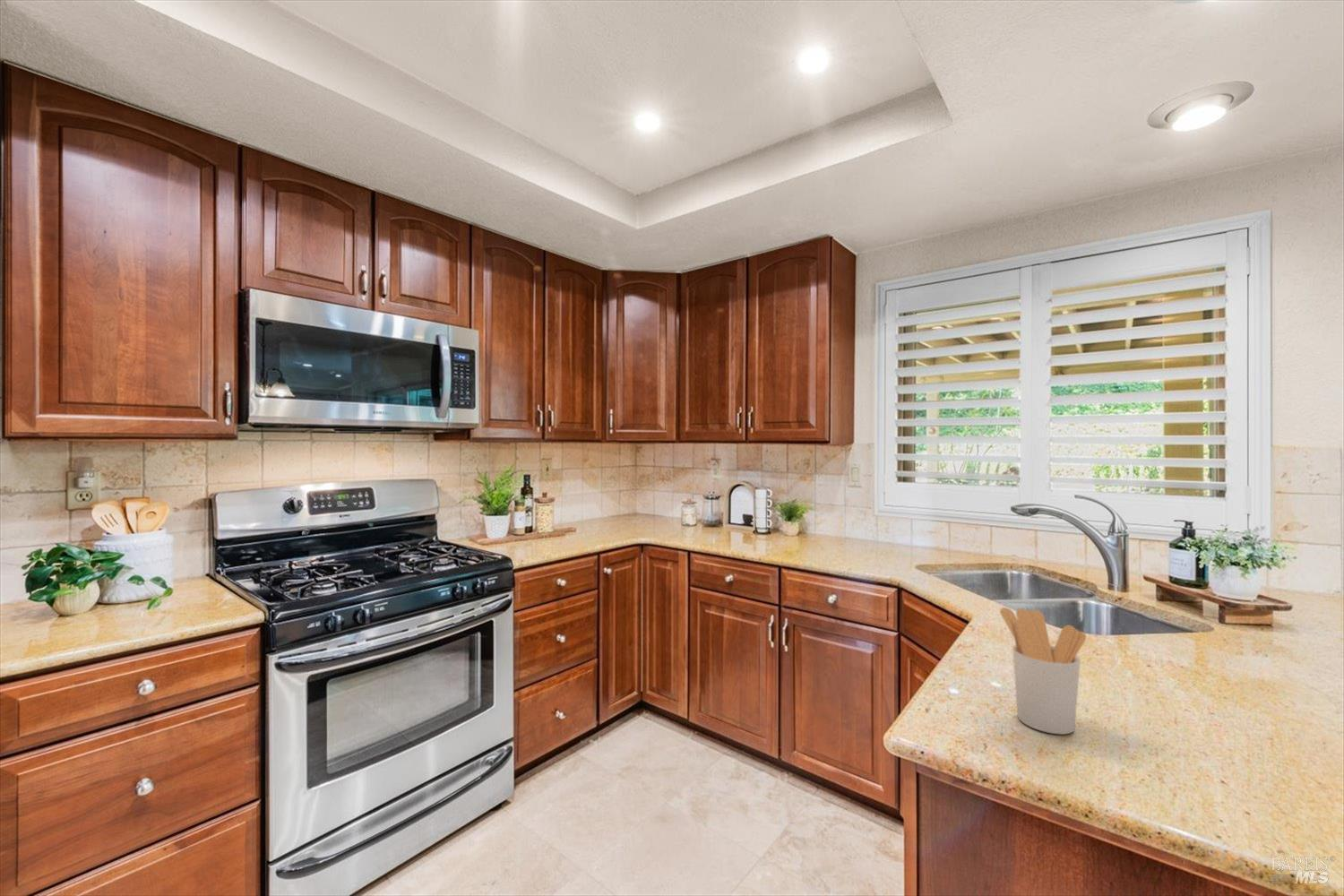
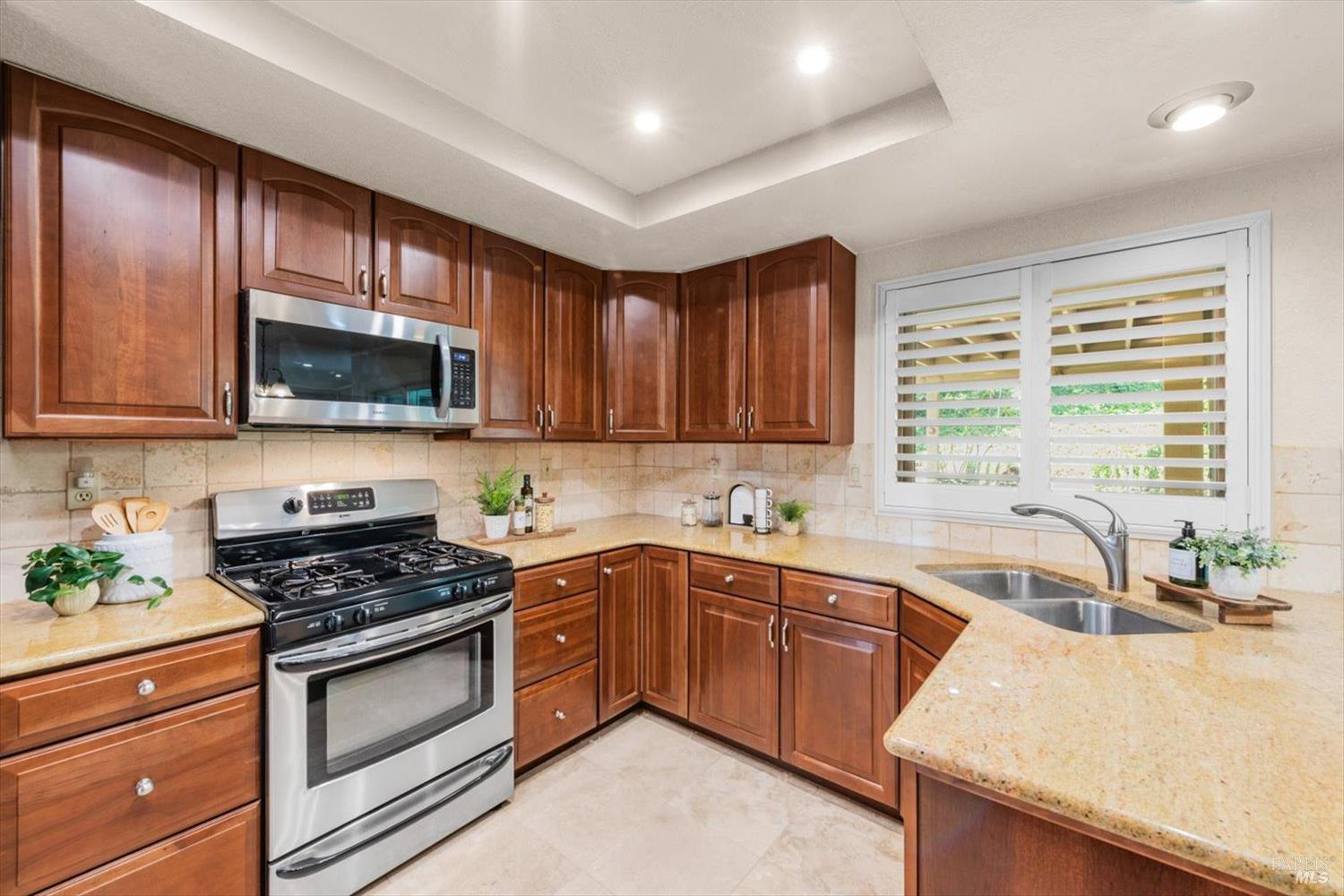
- utensil holder [999,607,1087,736]
